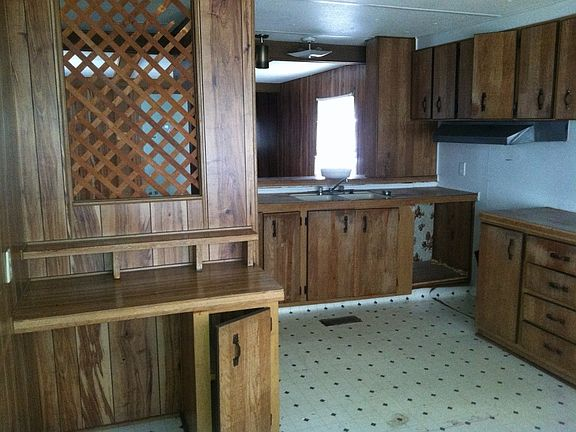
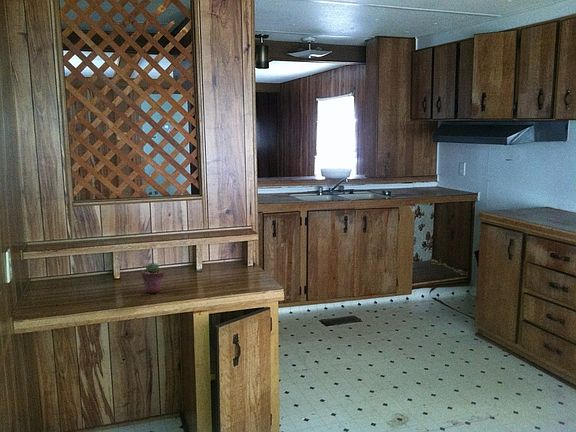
+ potted succulent [141,261,165,294]
